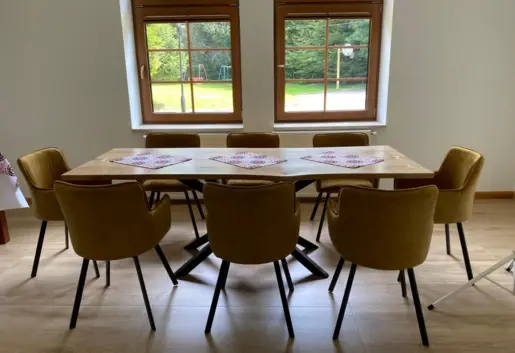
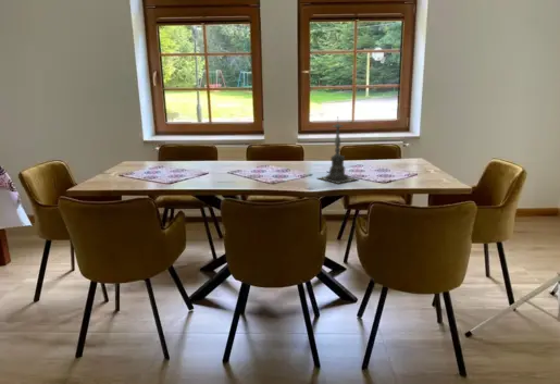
+ candle holder [316,117,359,185]
